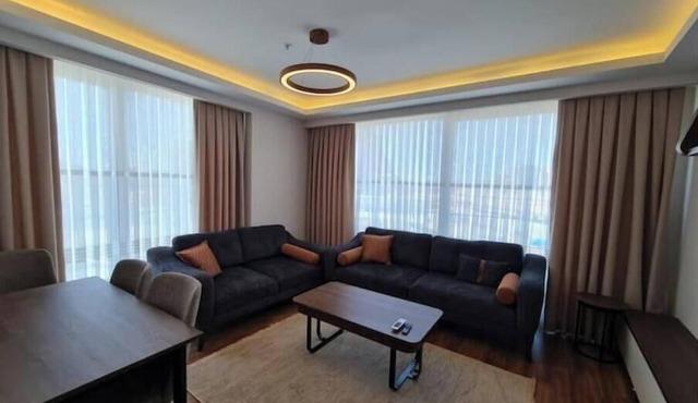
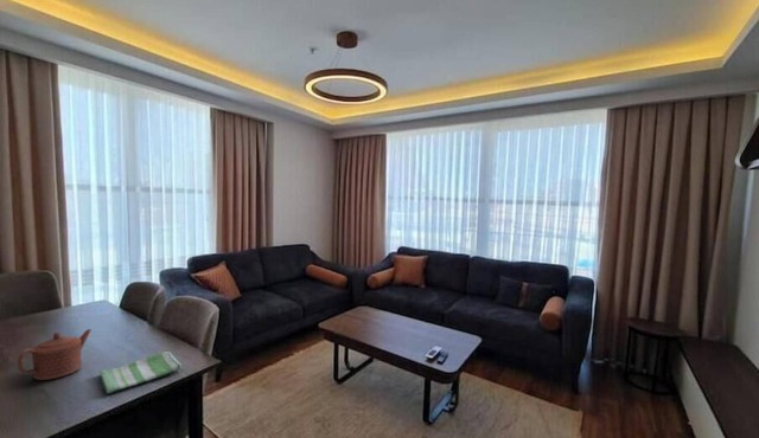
+ teapot [17,328,93,381]
+ dish towel [98,350,183,394]
